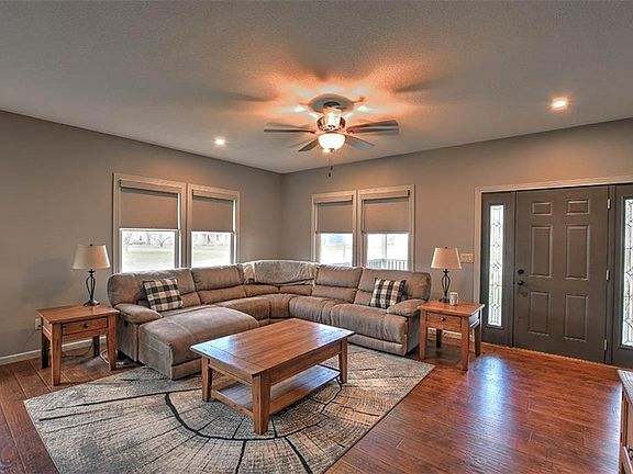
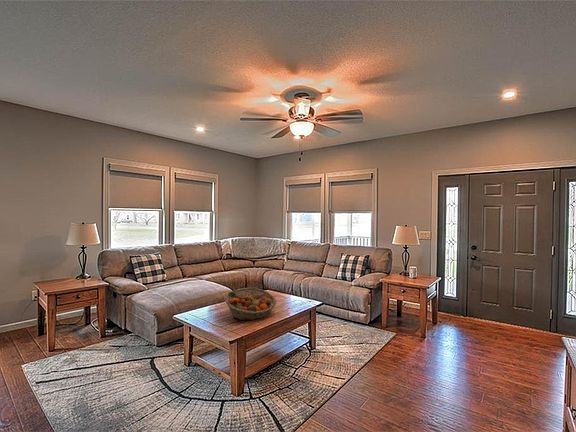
+ fruit basket [224,287,277,321]
